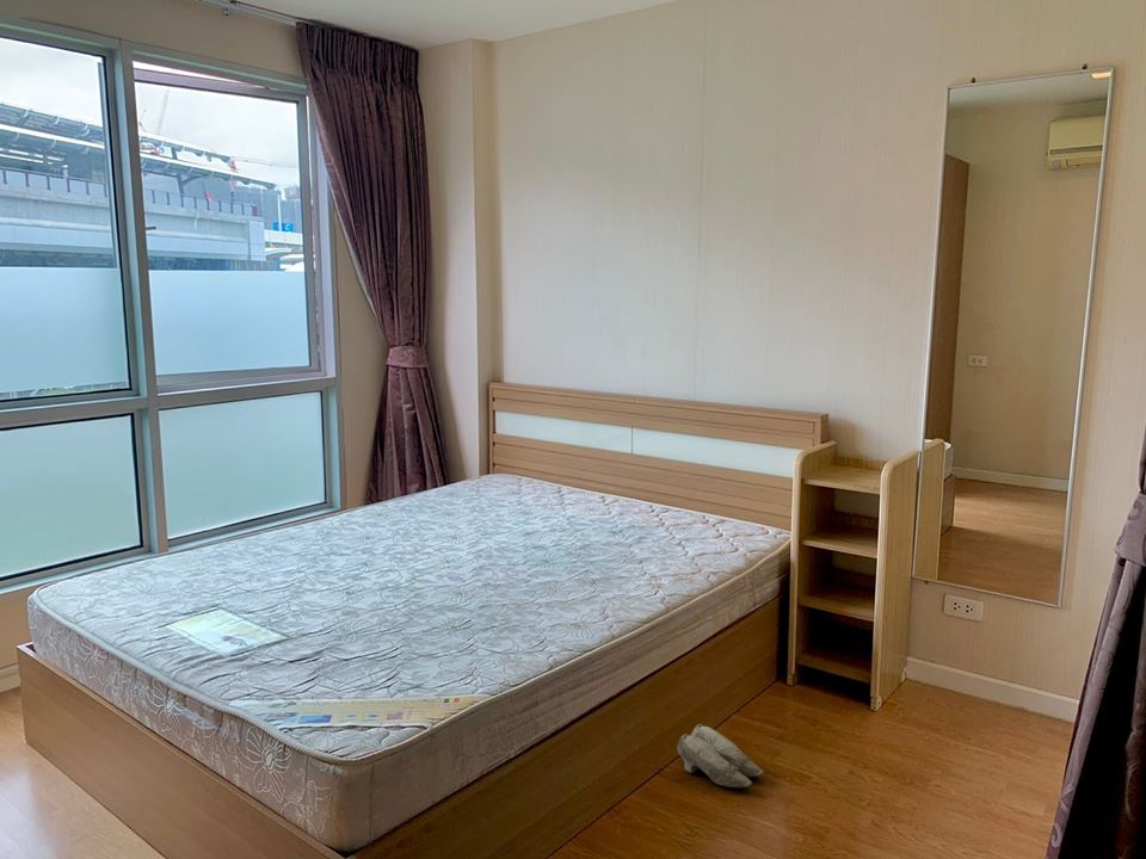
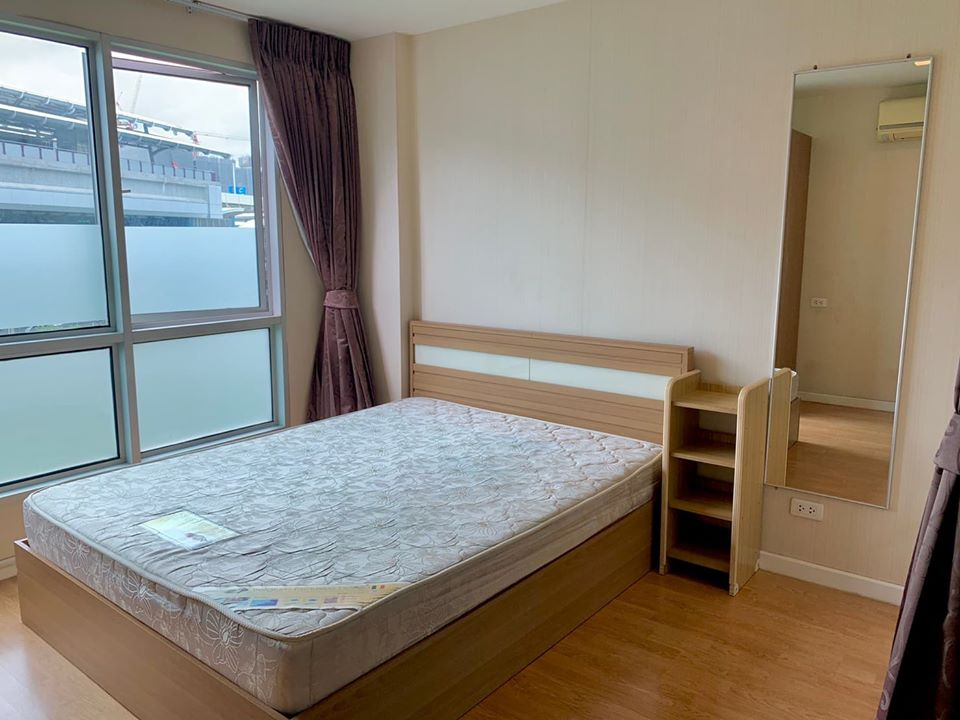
- slippers [677,723,765,789]
